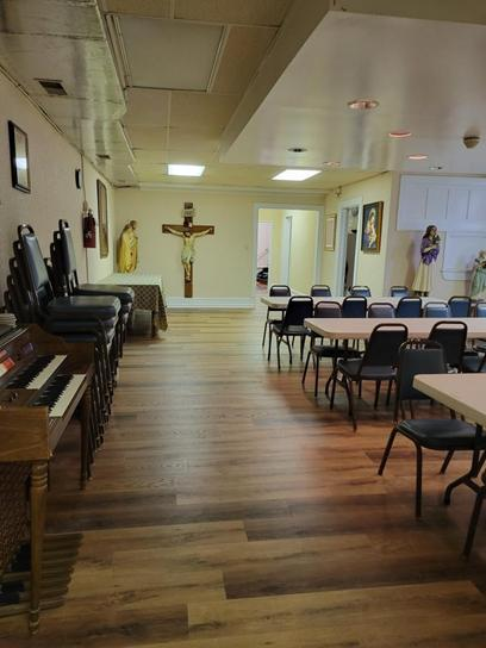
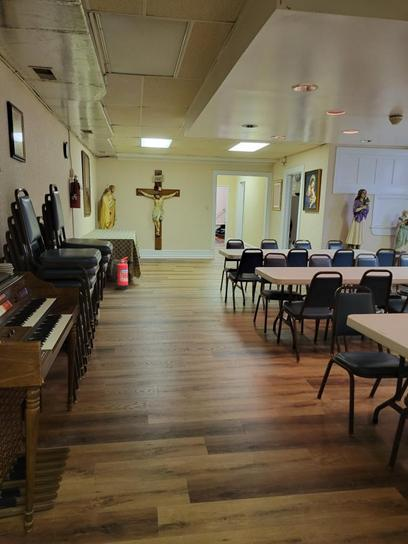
+ fire extinguisher [112,256,130,290]
